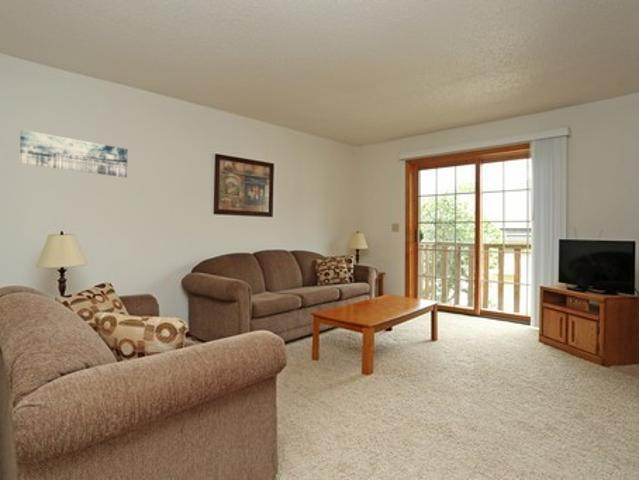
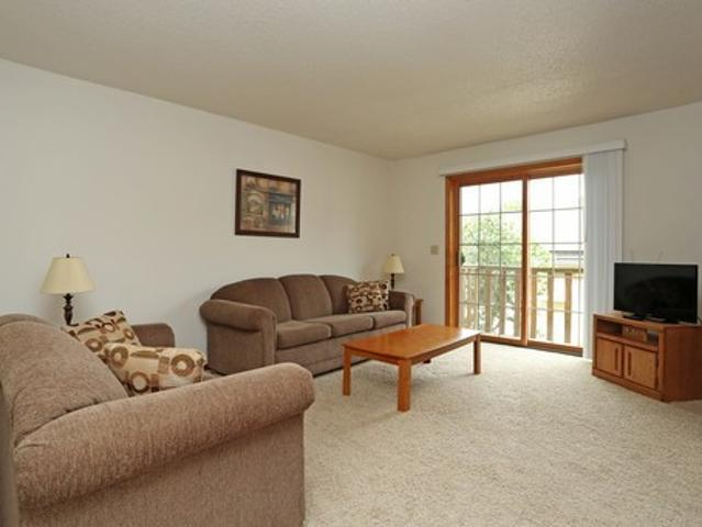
- wall art [18,129,129,178]
